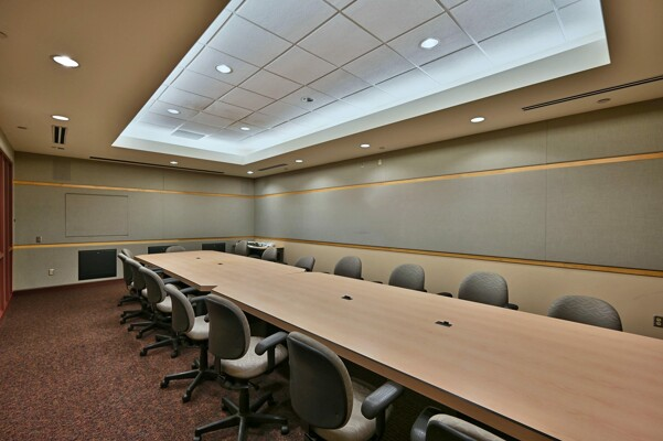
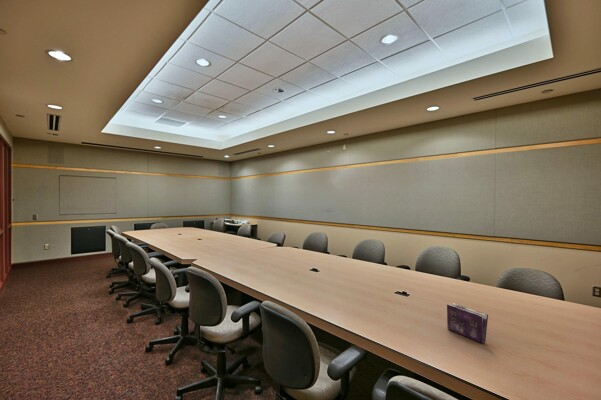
+ book [446,302,489,344]
